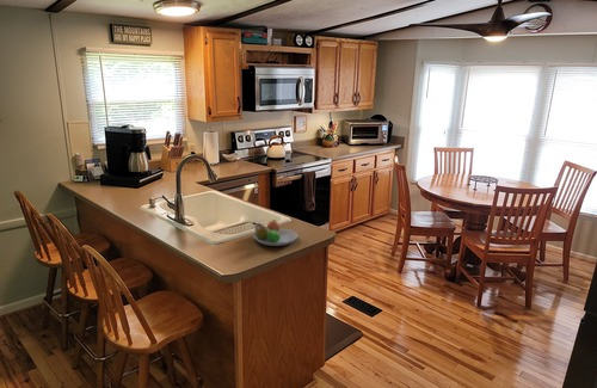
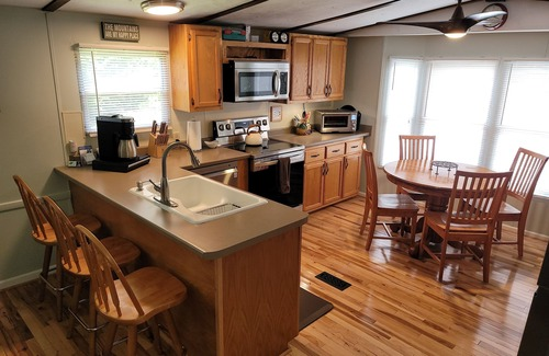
- fruit bowl [252,218,298,247]
